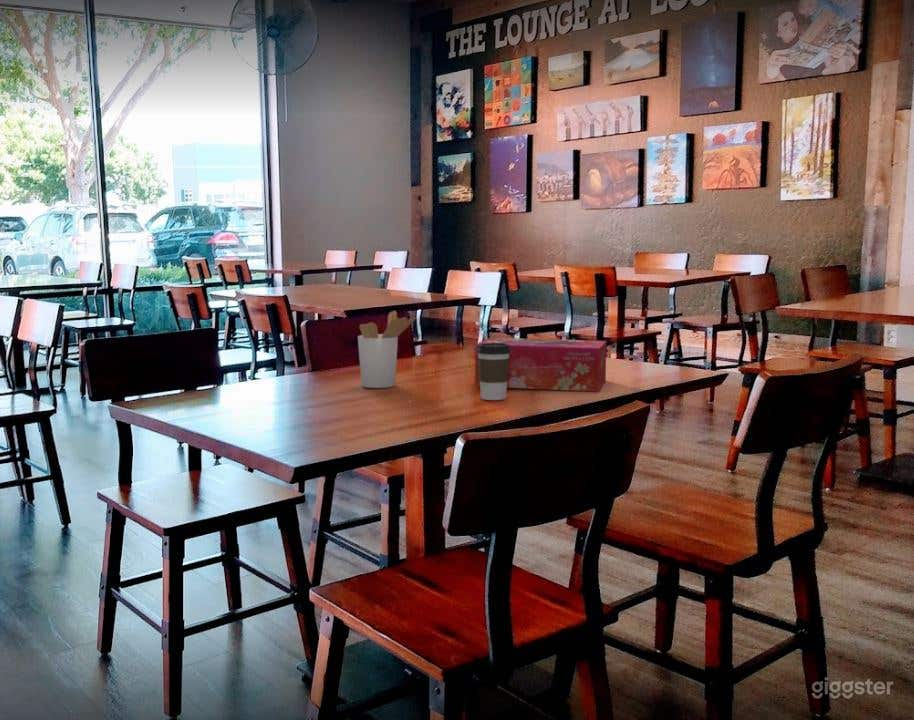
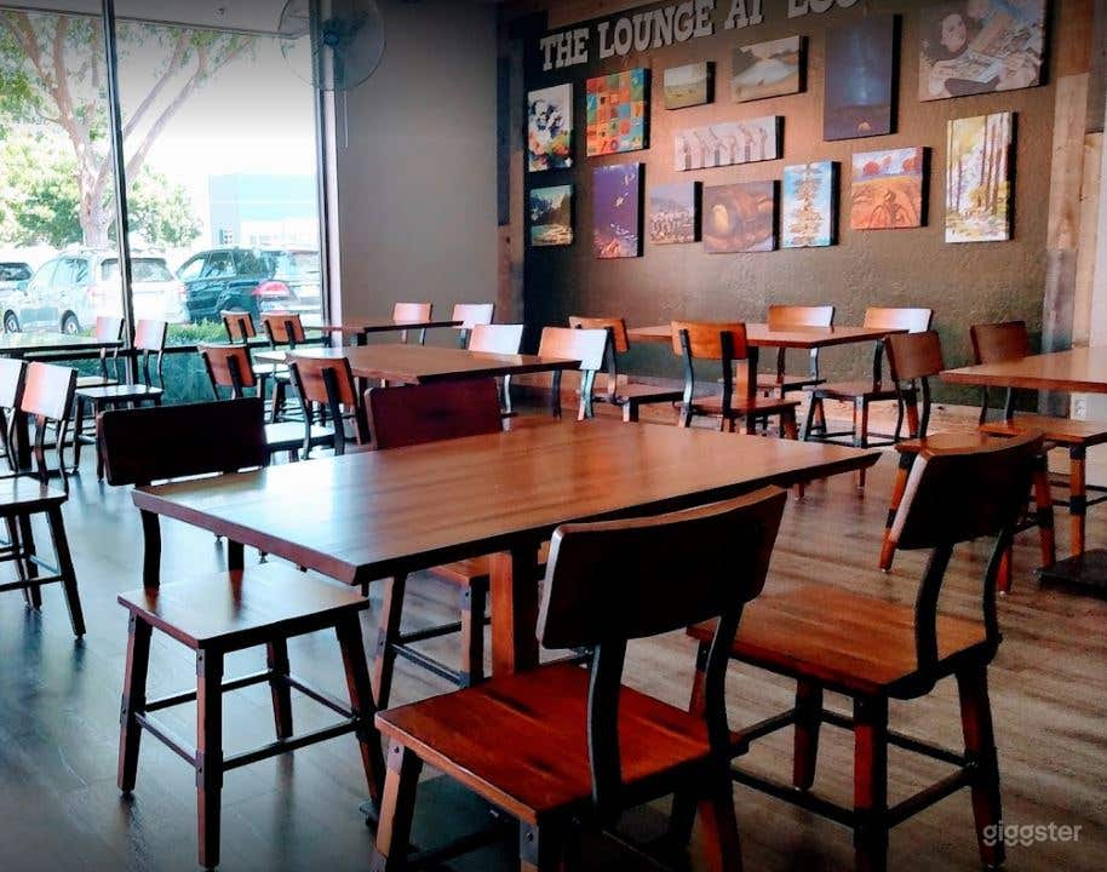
- utensil holder [357,310,417,389]
- coffee cup [477,343,511,401]
- tissue box [474,337,607,393]
